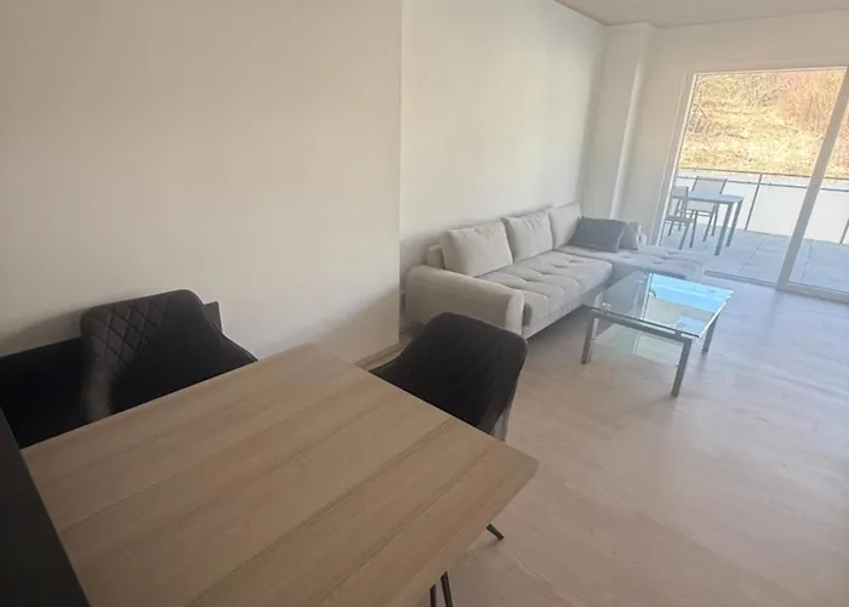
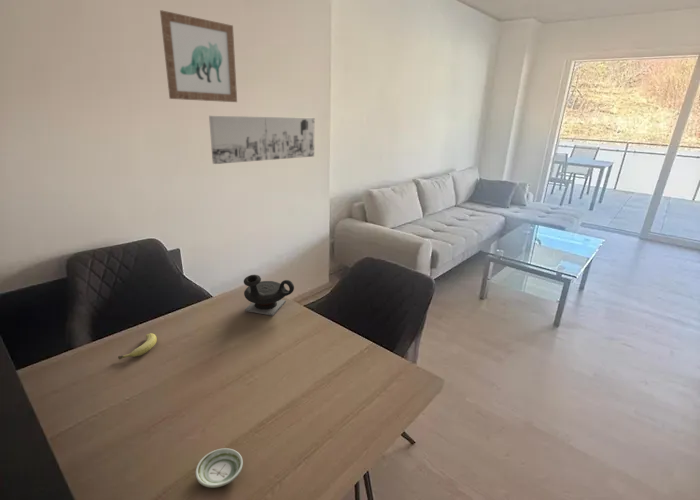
+ saucer [195,447,244,489]
+ fruit [117,332,158,360]
+ wall art [208,115,316,165]
+ wall art [159,9,238,103]
+ teapot [243,274,295,316]
